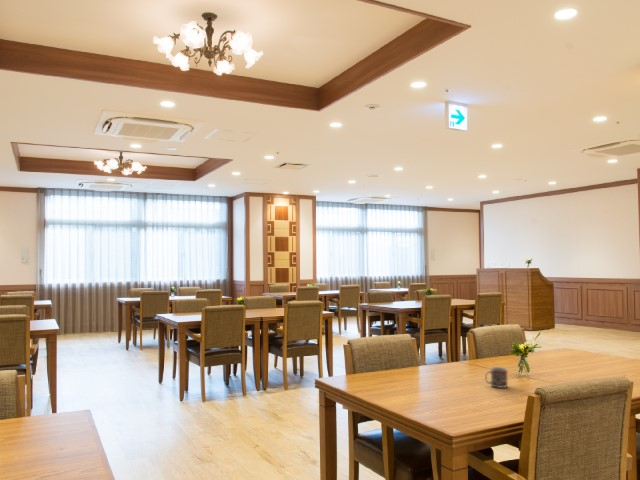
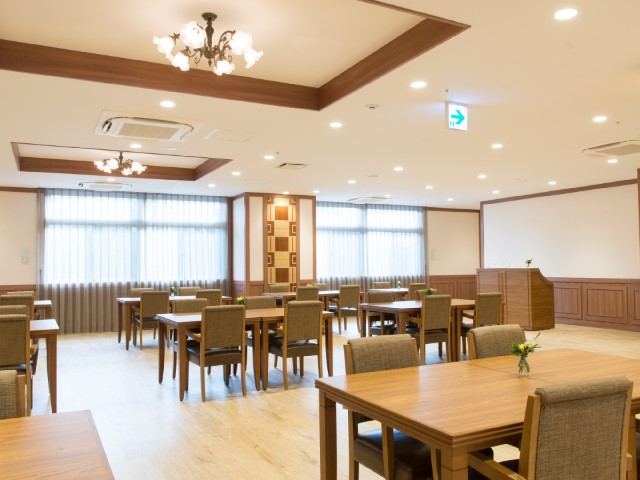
- cup [484,366,509,389]
